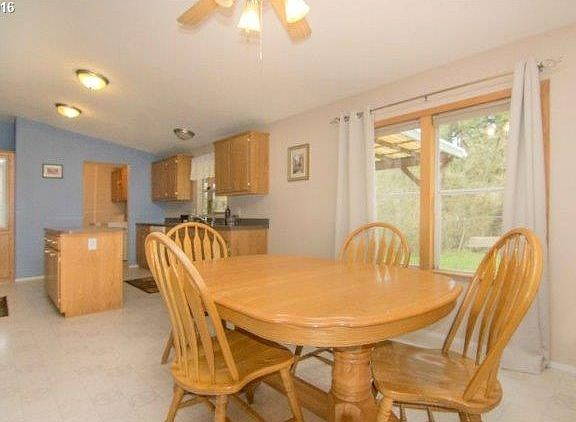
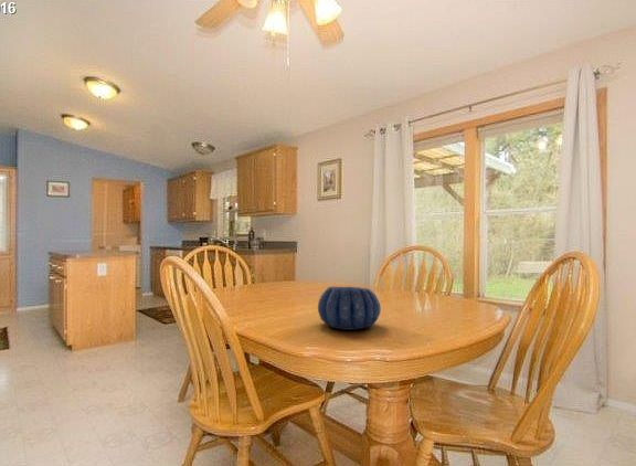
+ decorative bowl [317,286,382,331]
